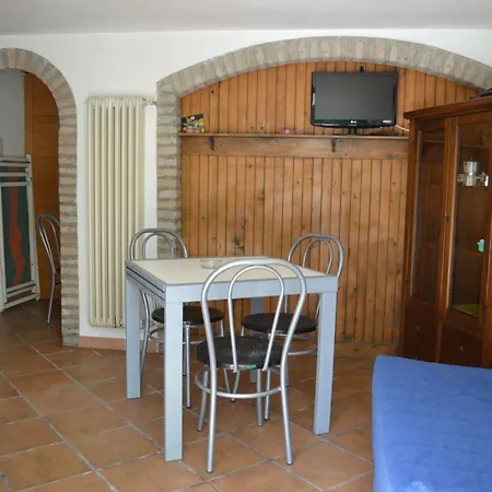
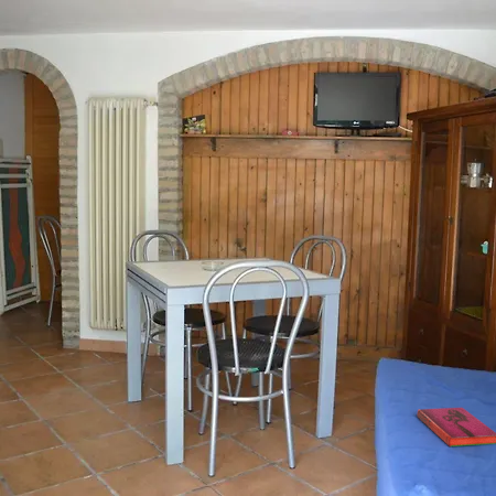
+ hardback book [417,407,496,448]
